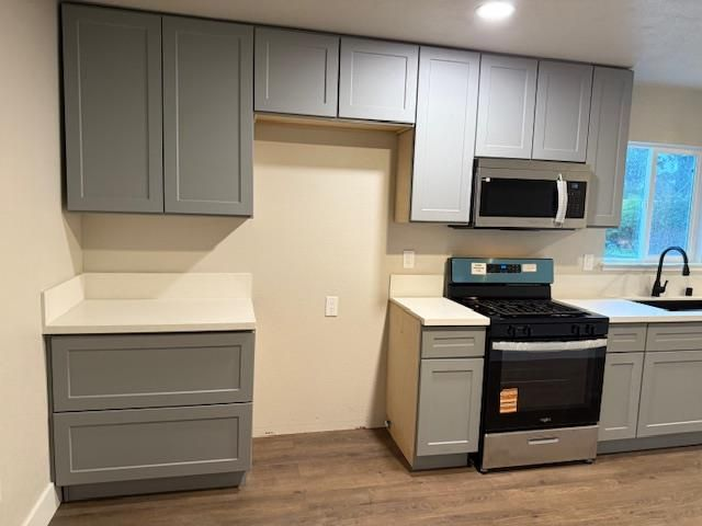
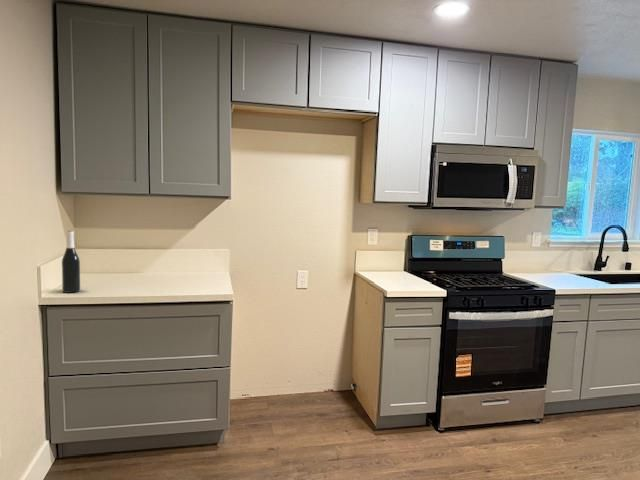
+ wine bottle [61,230,81,294]
